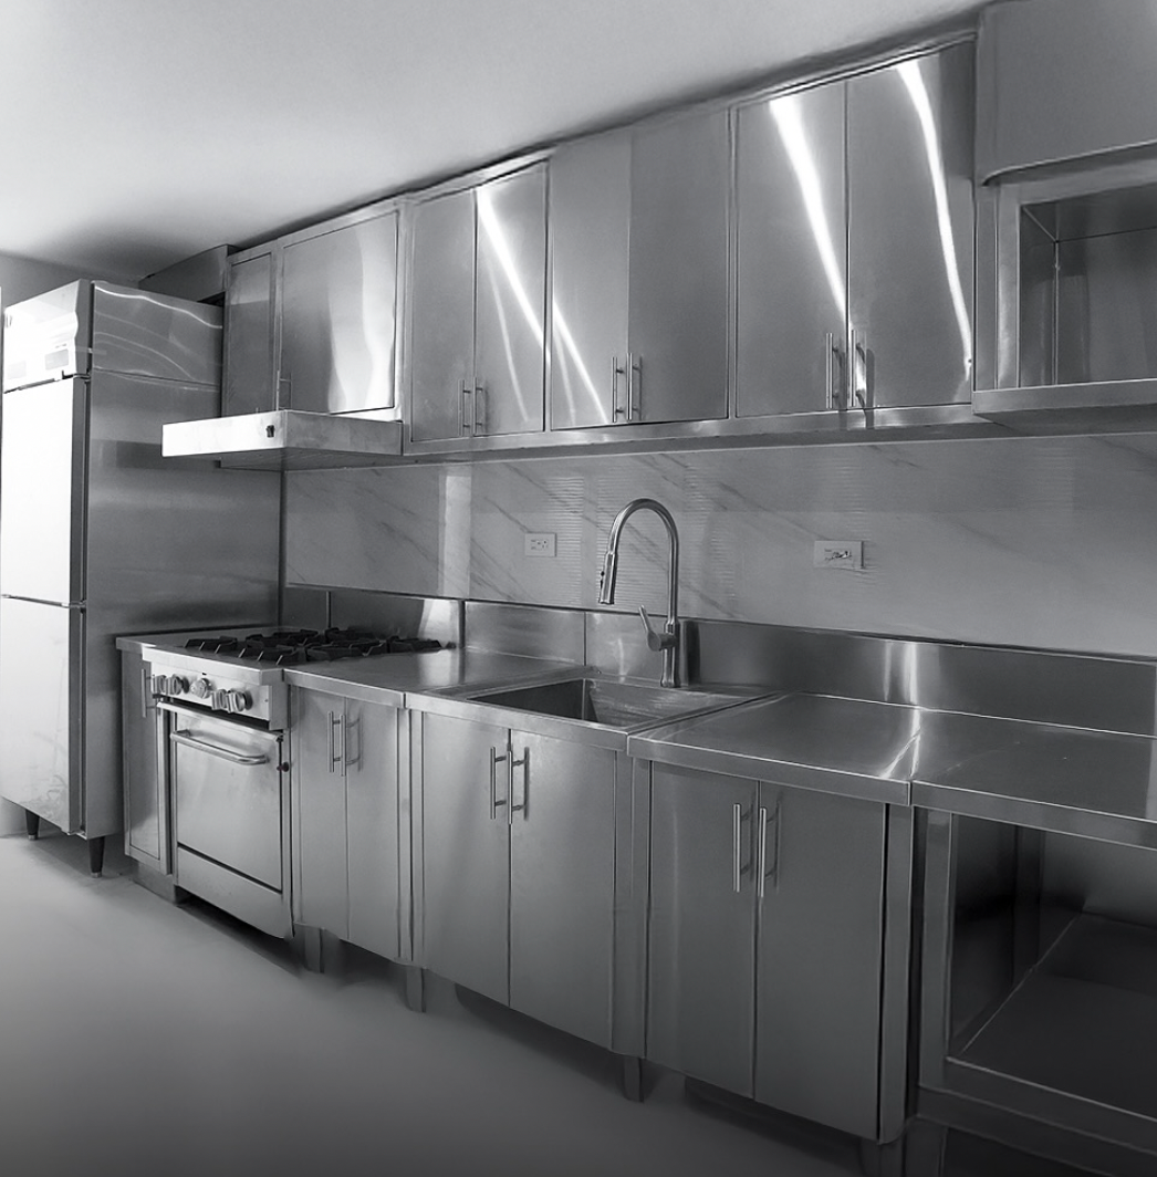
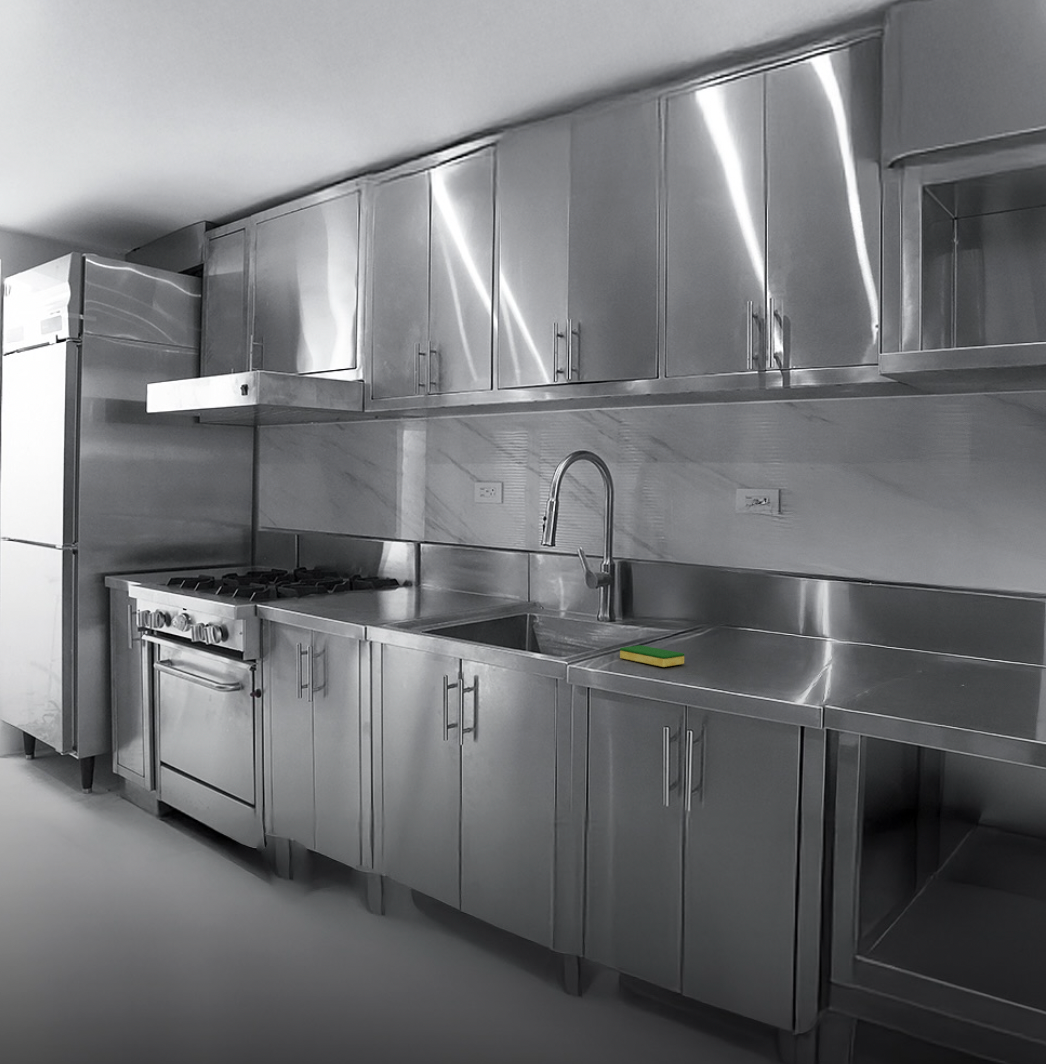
+ dish sponge [619,644,685,668]
